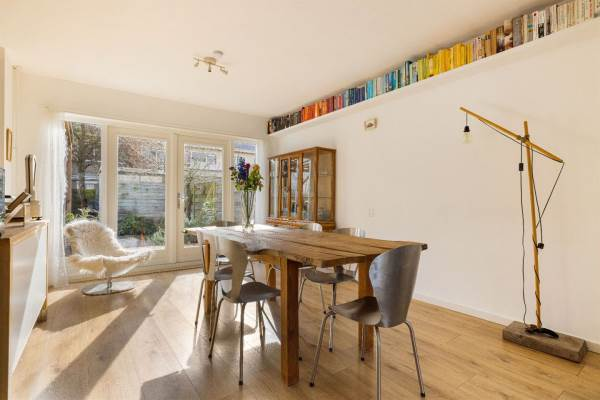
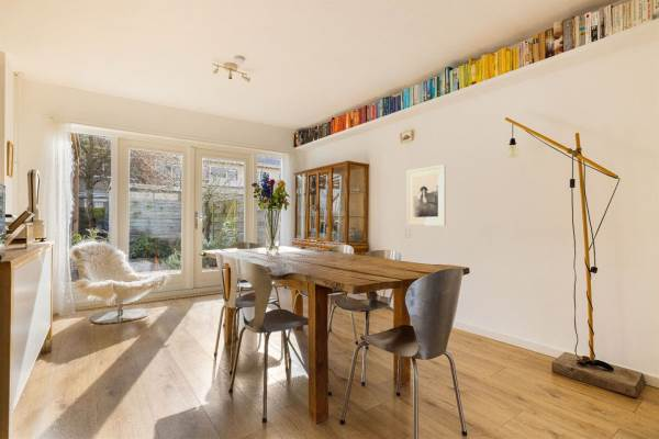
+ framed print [406,164,447,226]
